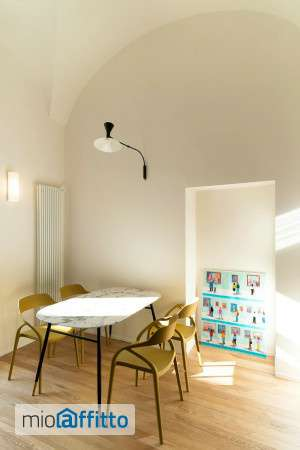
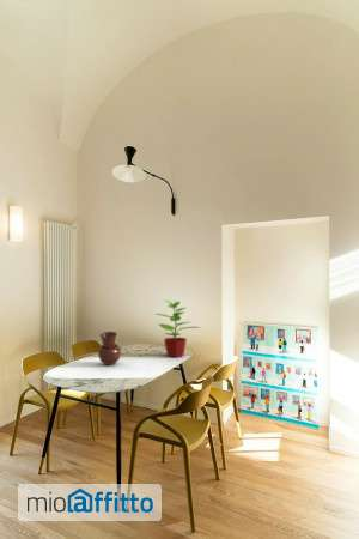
+ vase [97,331,122,367]
+ potted plant [154,299,201,358]
